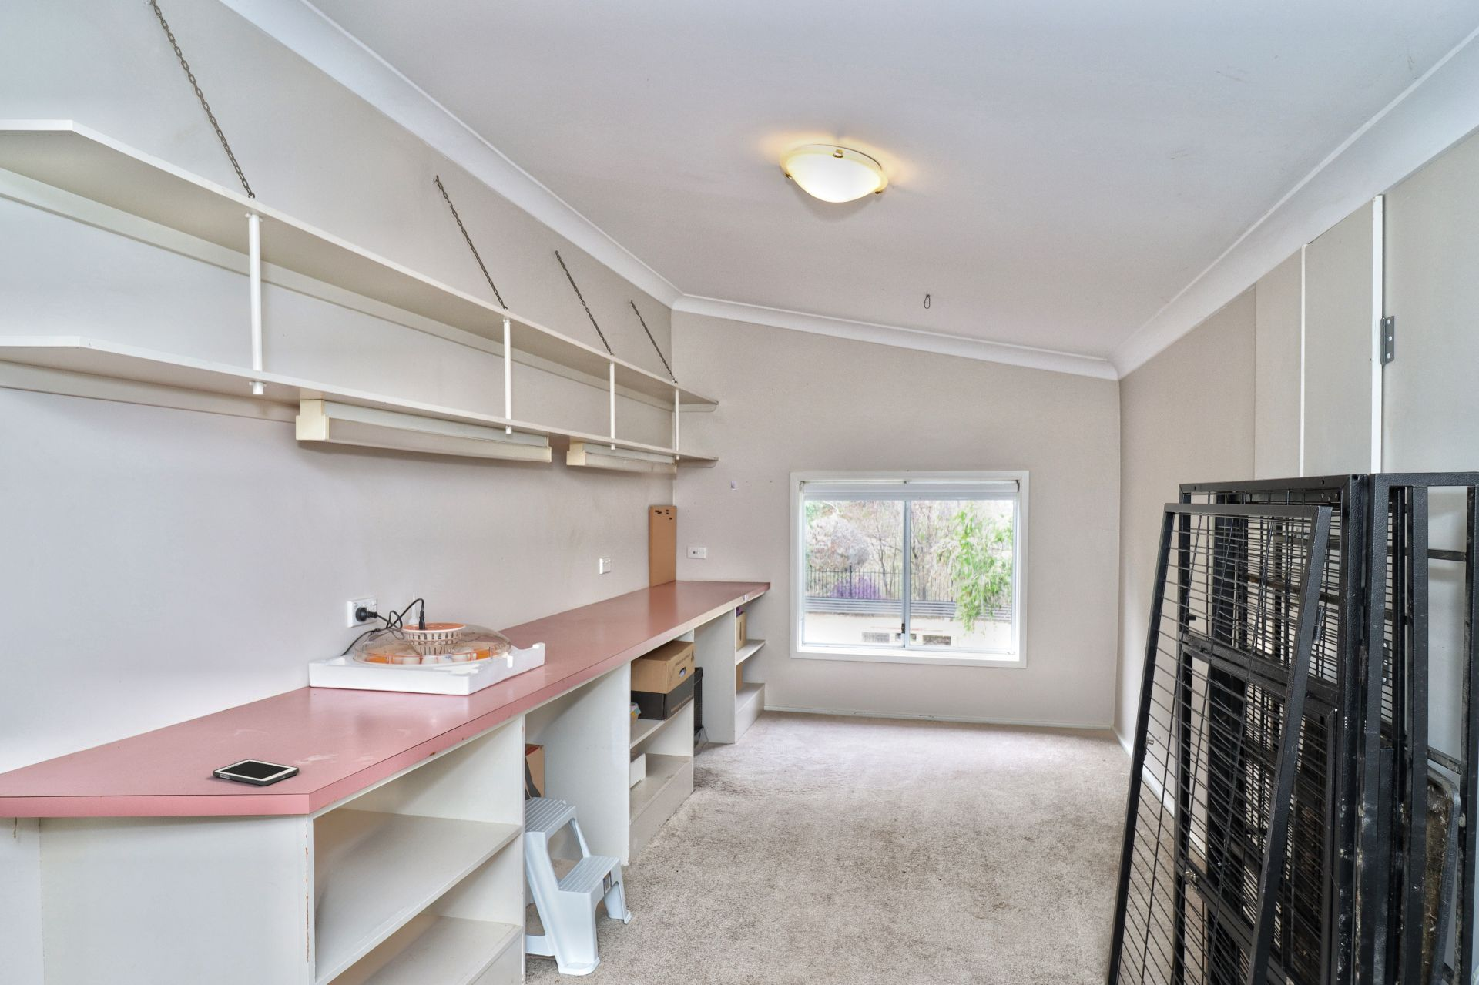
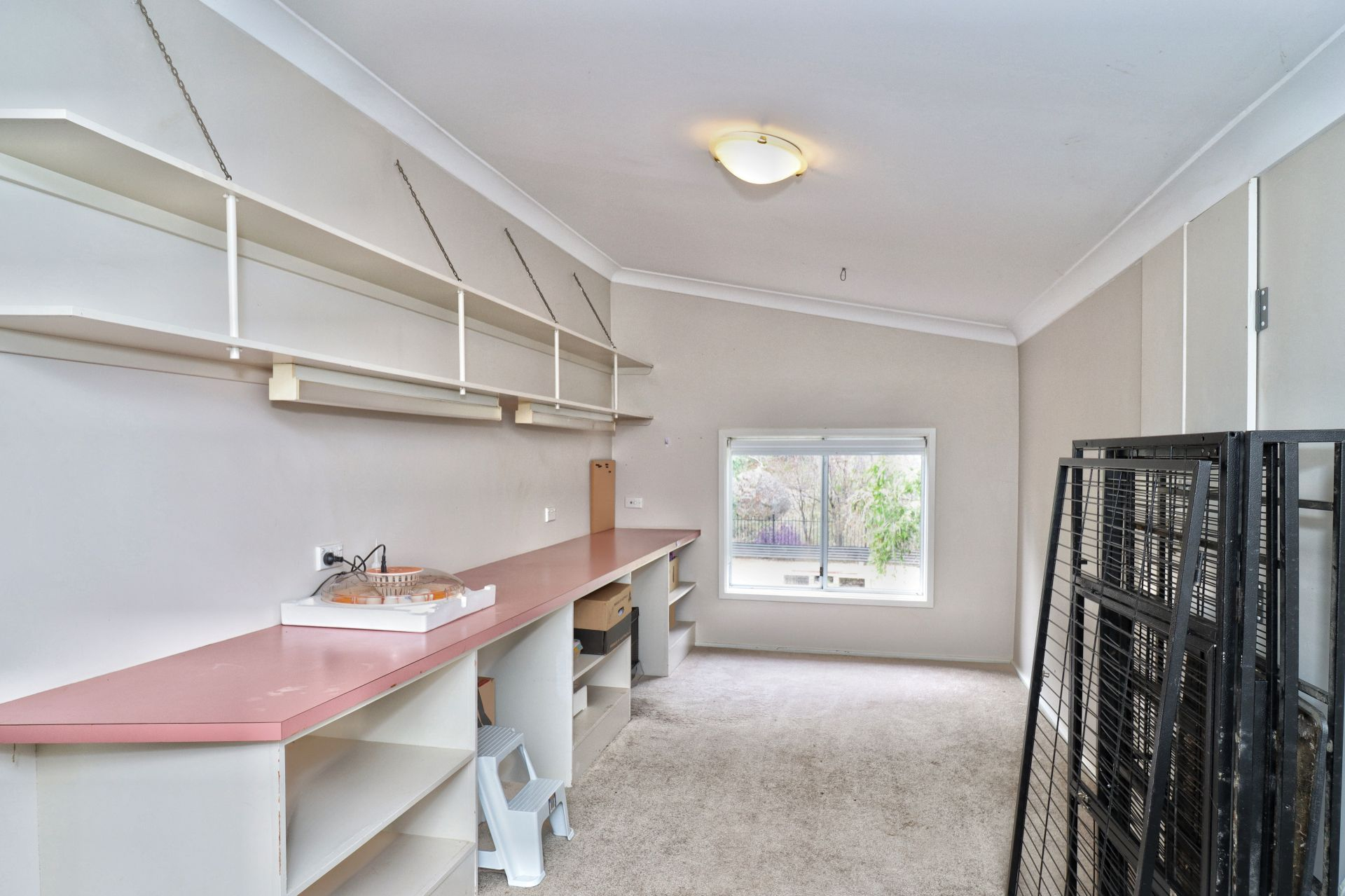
- cell phone [212,759,300,786]
